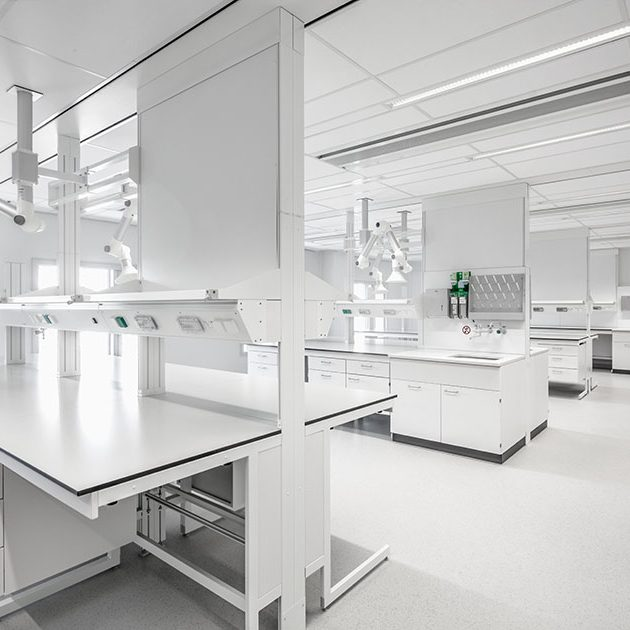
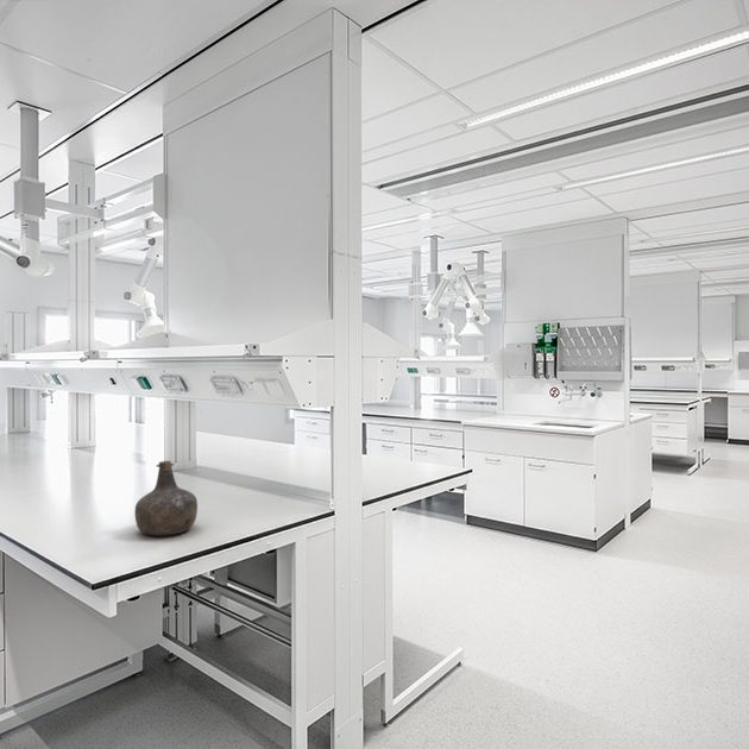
+ bottle [133,460,199,537]
